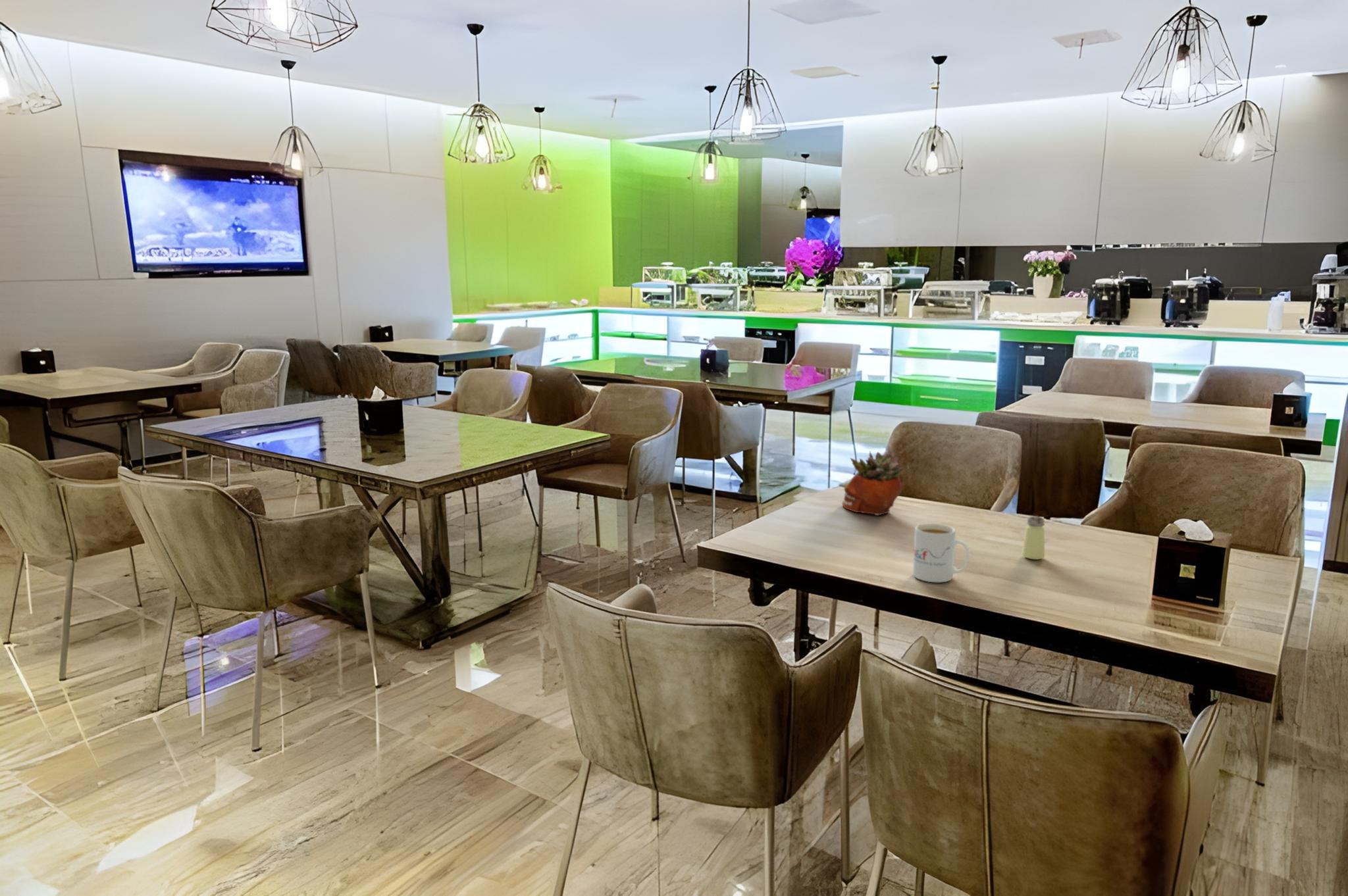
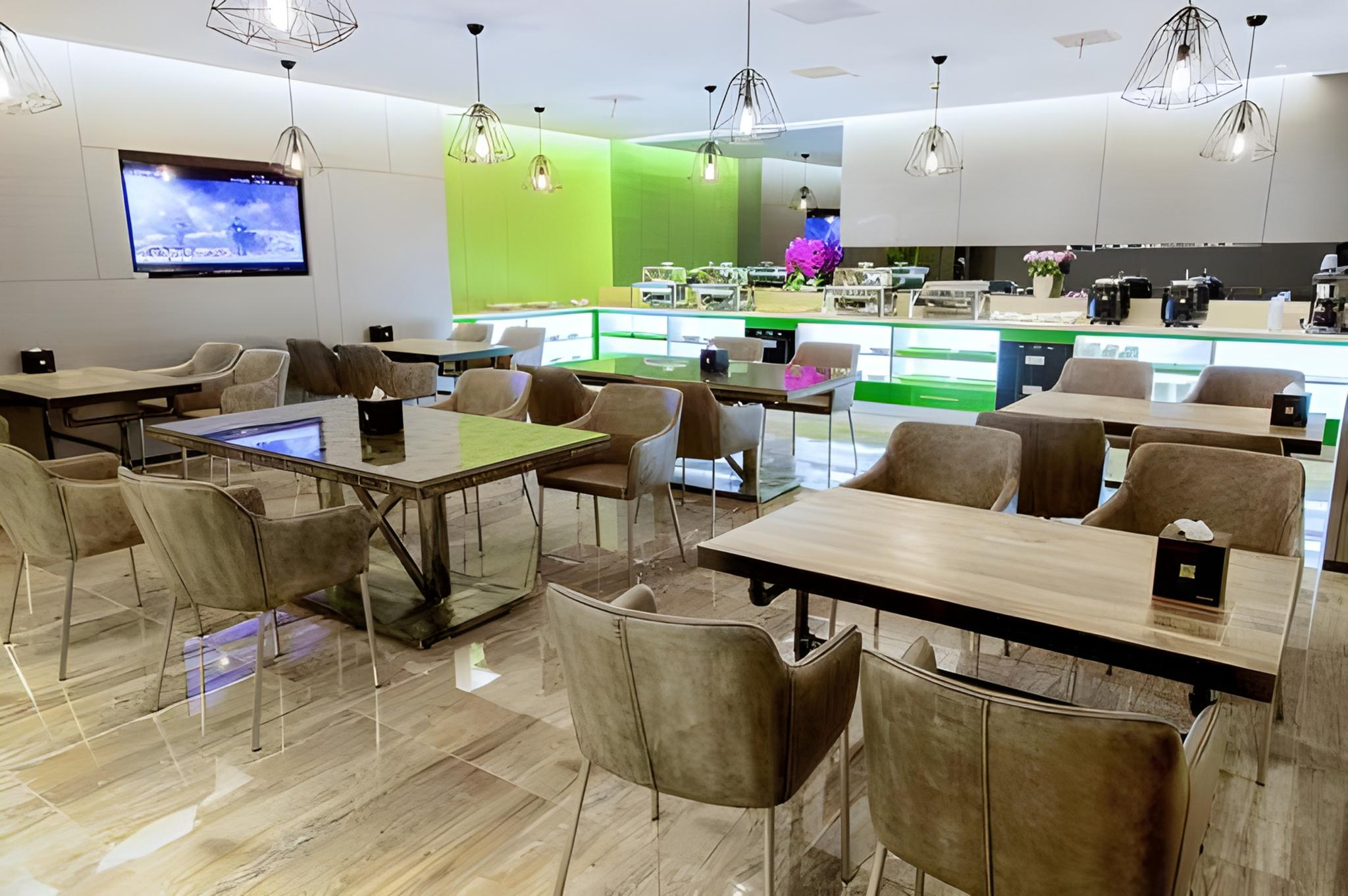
- succulent planter [841,451,904,516]
- mug [912,523,970,583]
- saltshaker [1022,515,1045,560]
